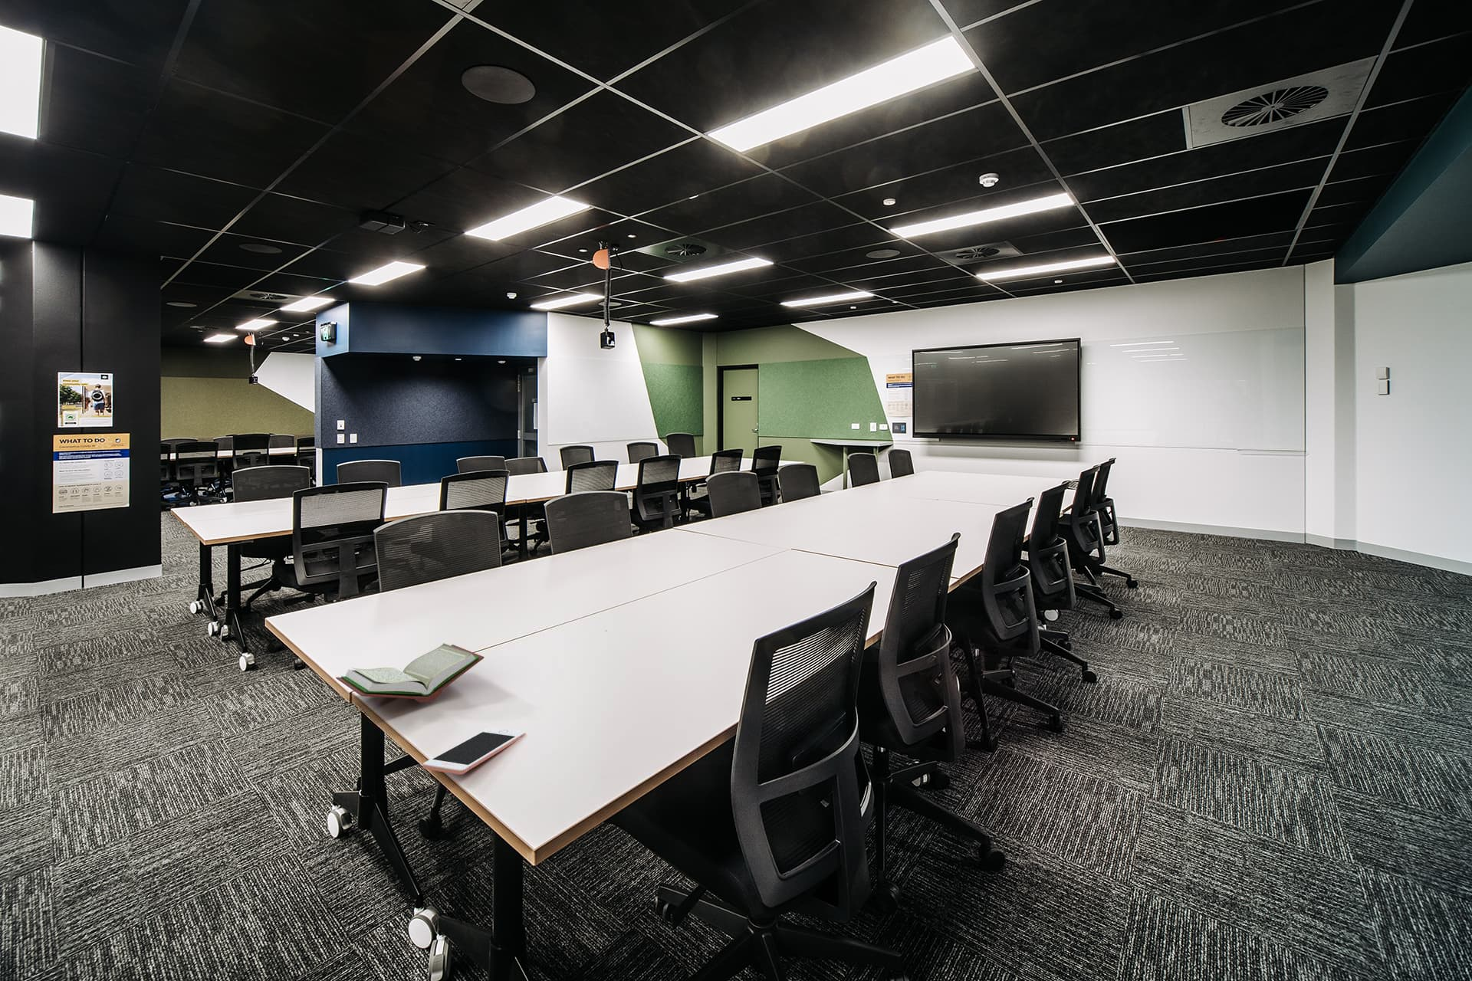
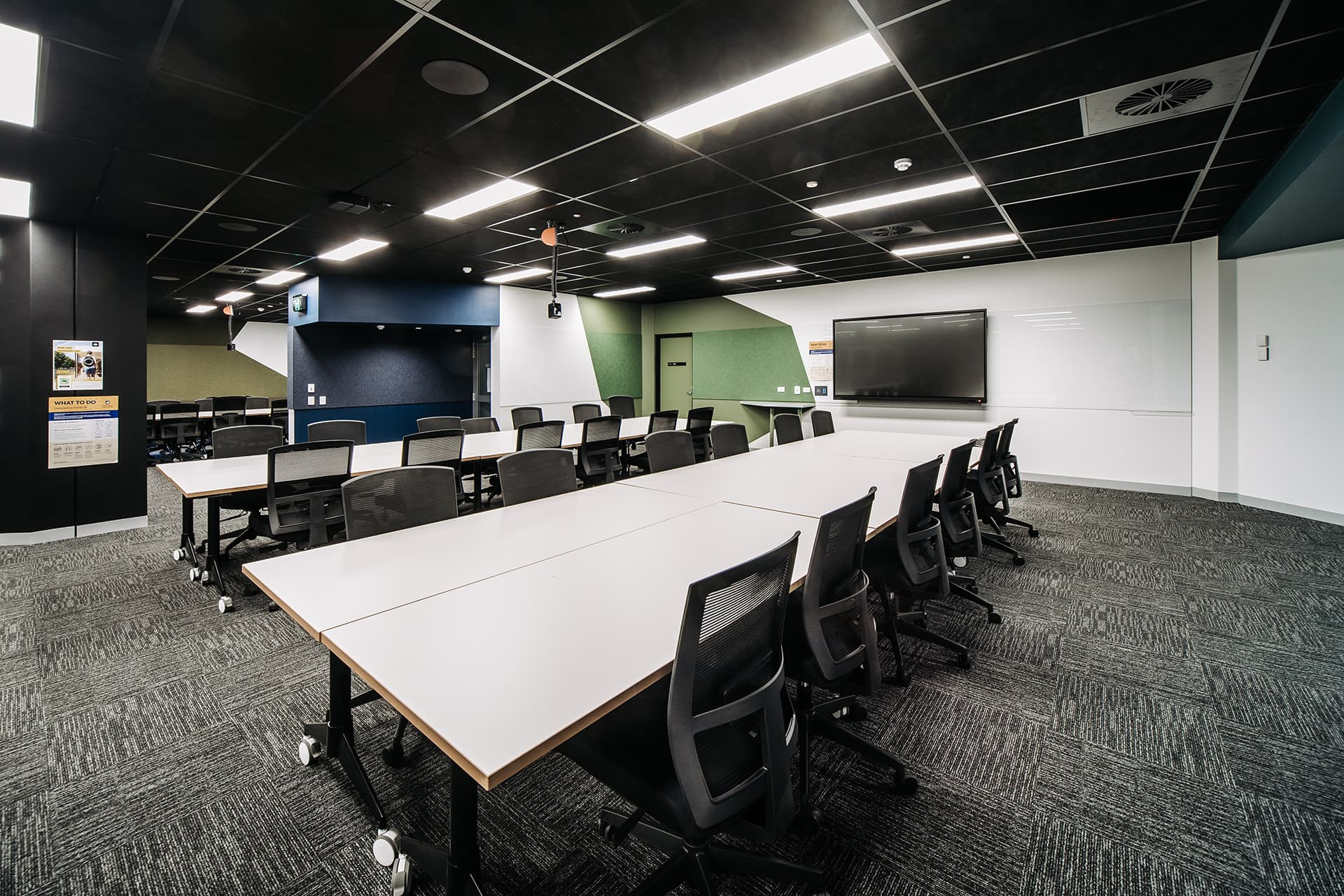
- book [335,643,484,704]
- cell phone [423,727,526,775]
